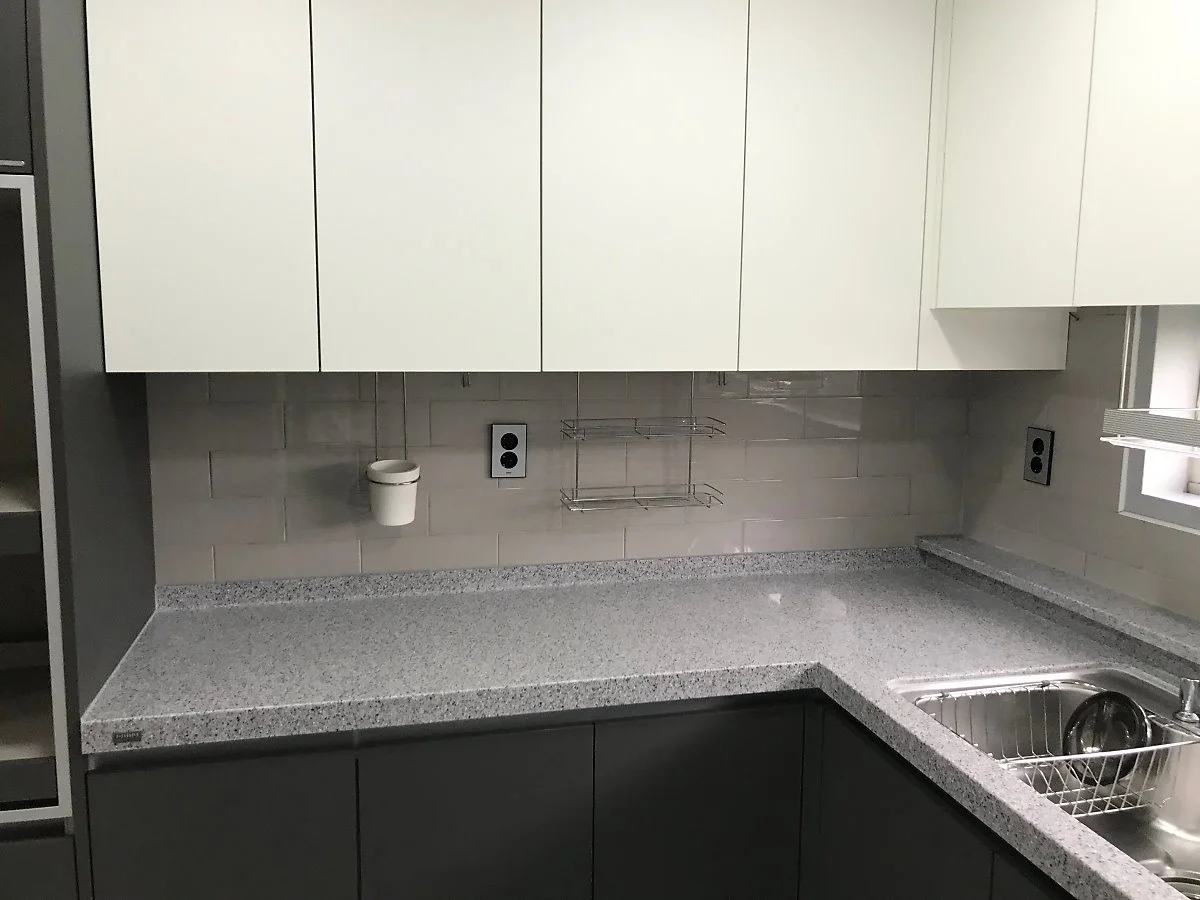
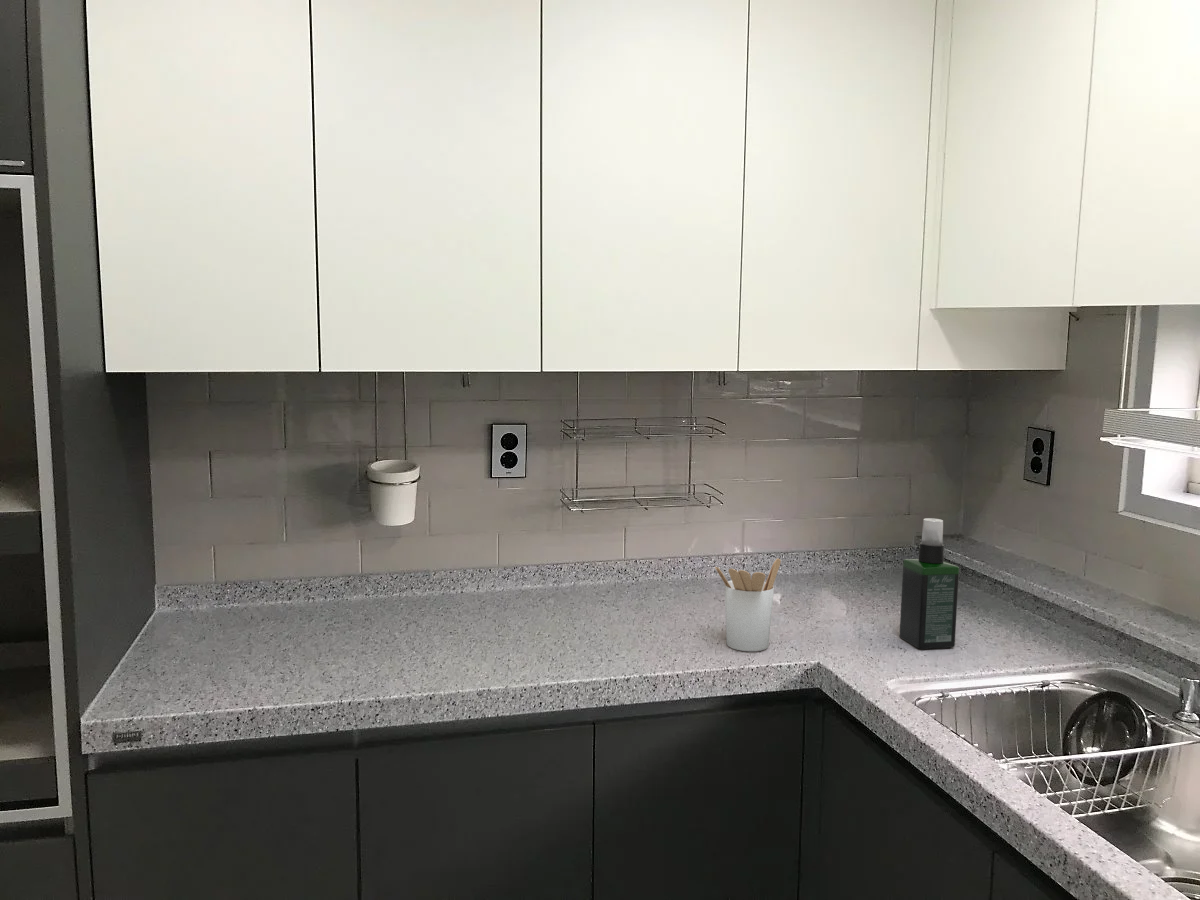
+ spray bottle [898,517,960,650]
+ utensil holder [714,557,782,652]
